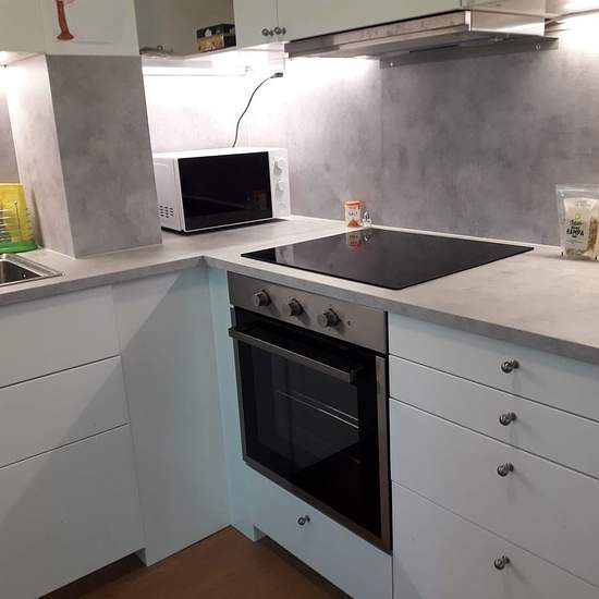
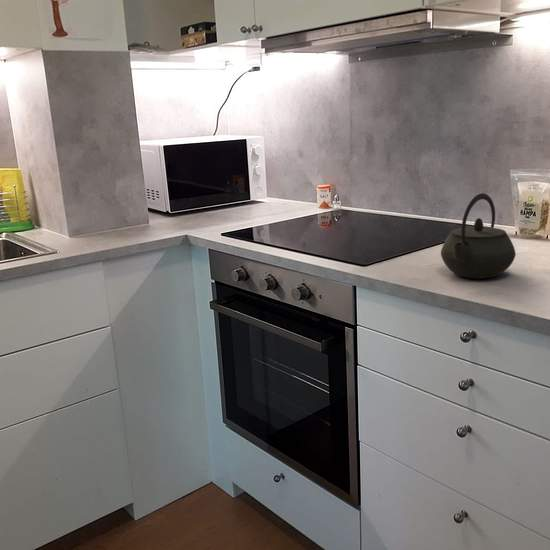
+ kettle [440,192,517,280]
